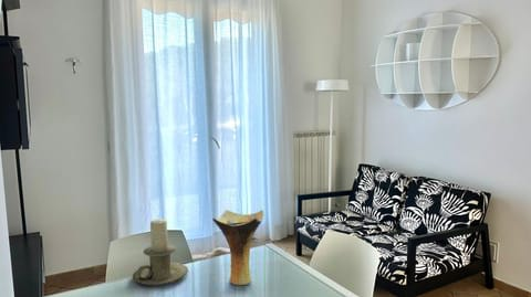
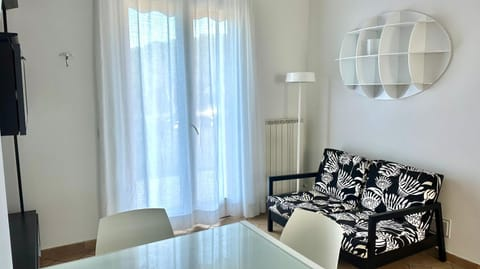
- vase [211,209,266,286]
- candle holder [132,219,189,286]
